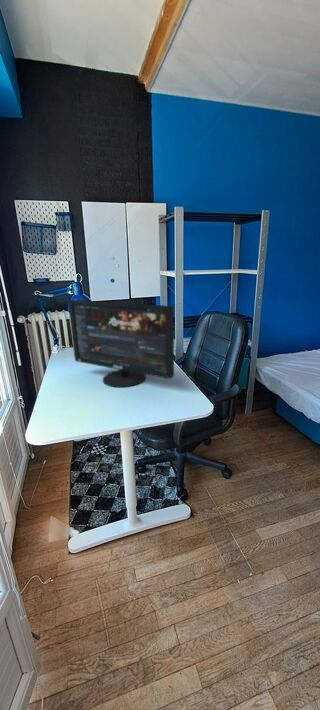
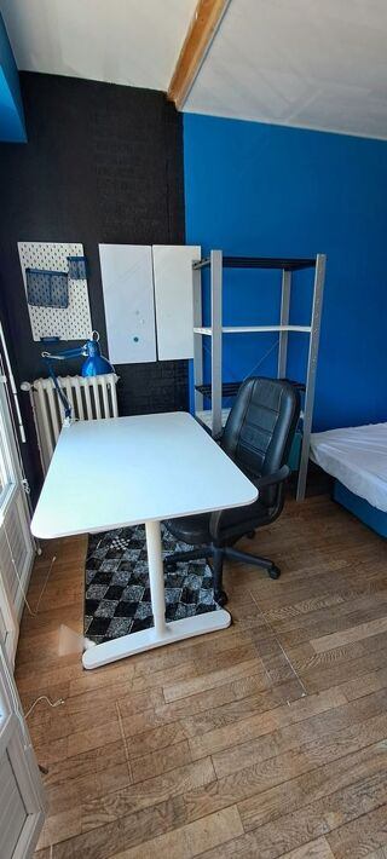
- computer monitor [67,299,175,389]
